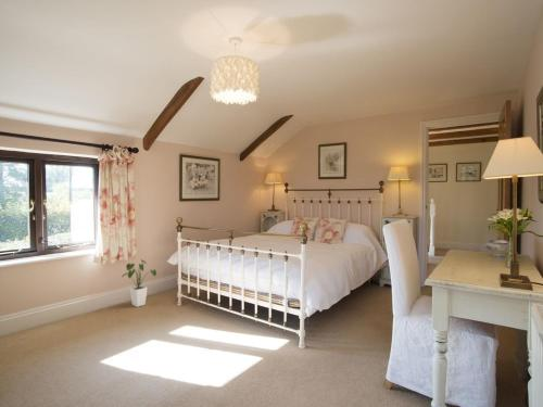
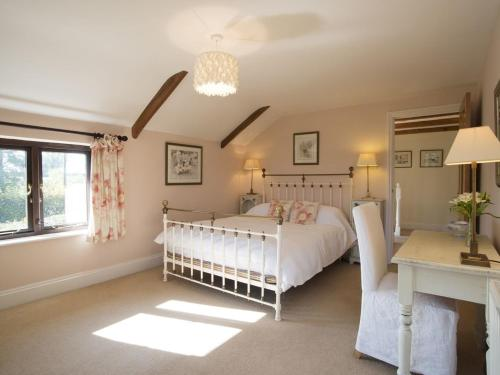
- house plant [121,258,157,308]
